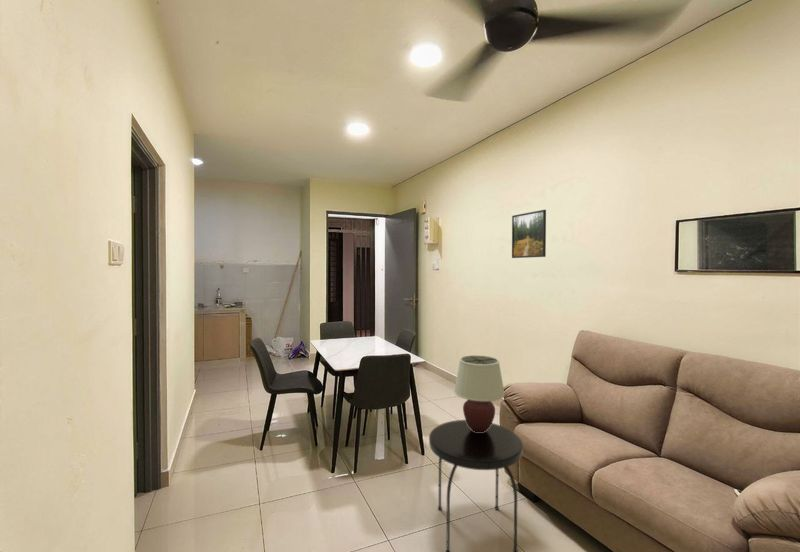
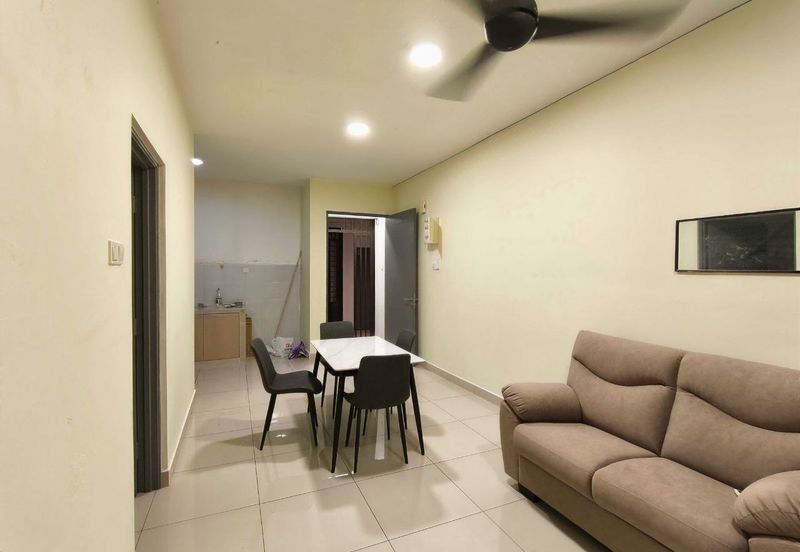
- side table [428,419,524,552]
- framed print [511,209,547,259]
- table lamp [453,354,506,432]
